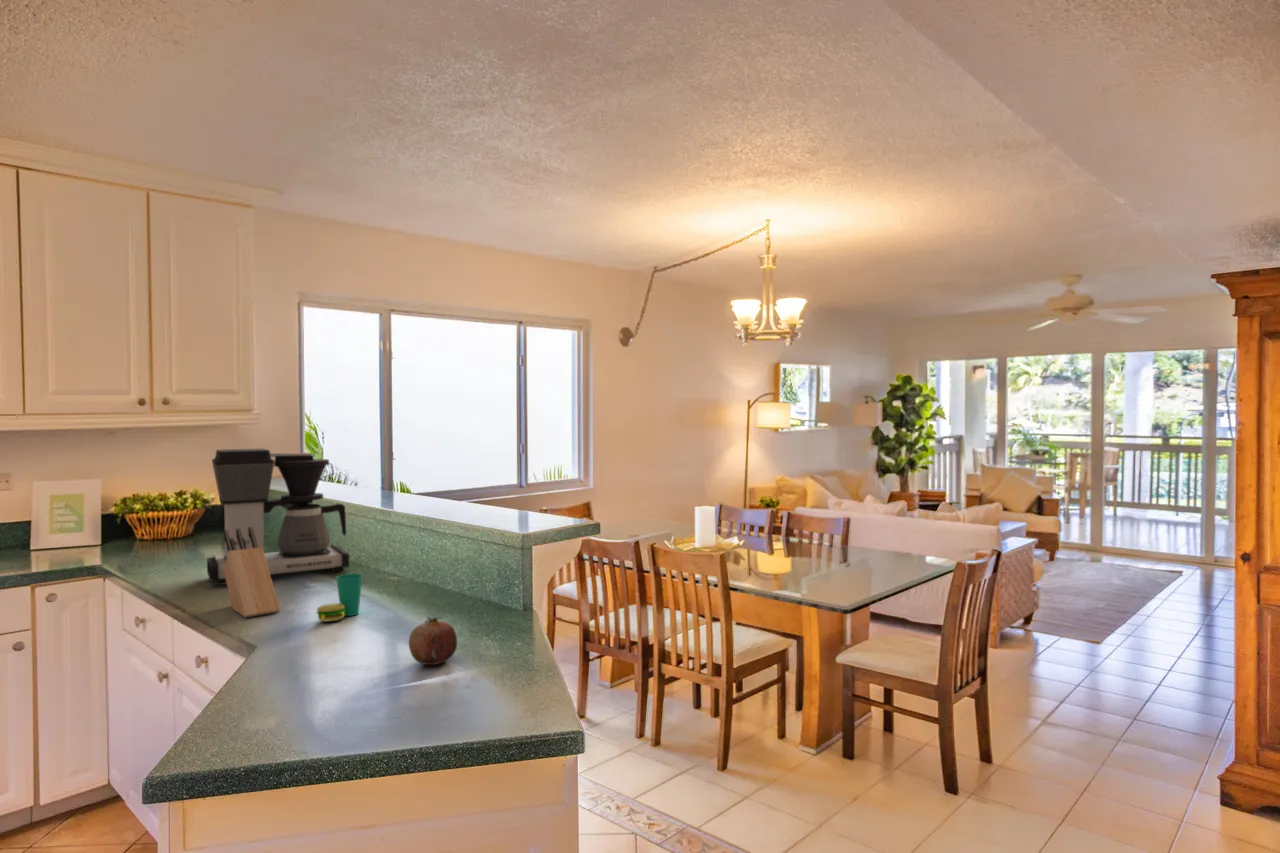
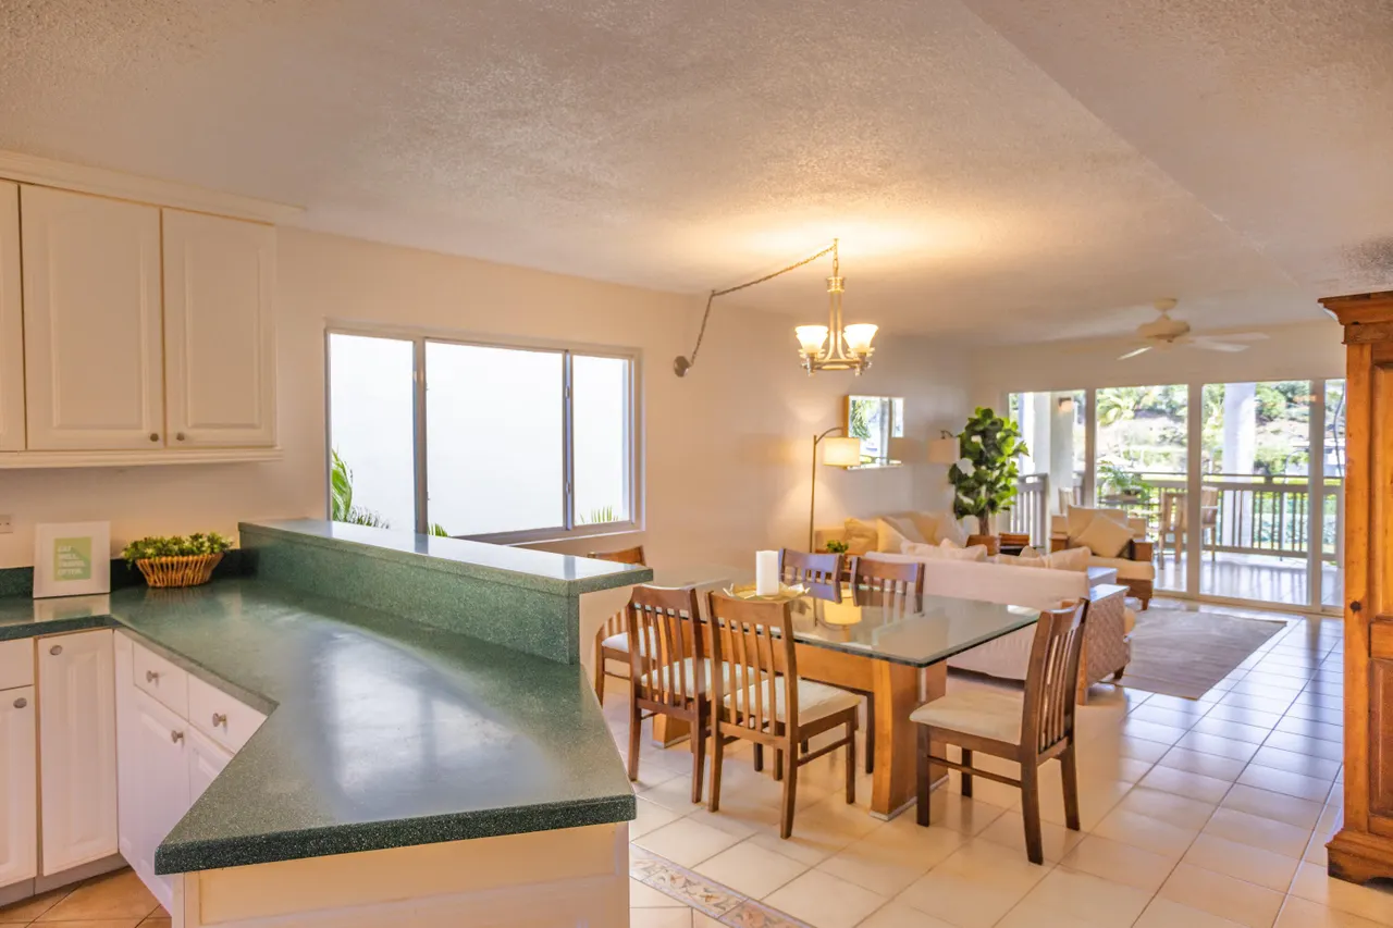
- coffee maker [206,448,350,586]
- knife block [223,527,281,618]
- cup [316,573,364,623]
- fruit [408,616,458,666]
